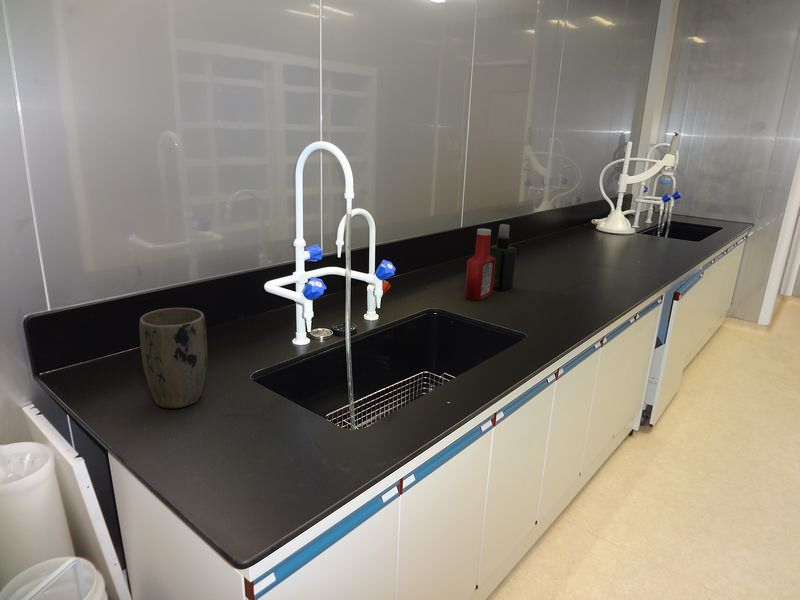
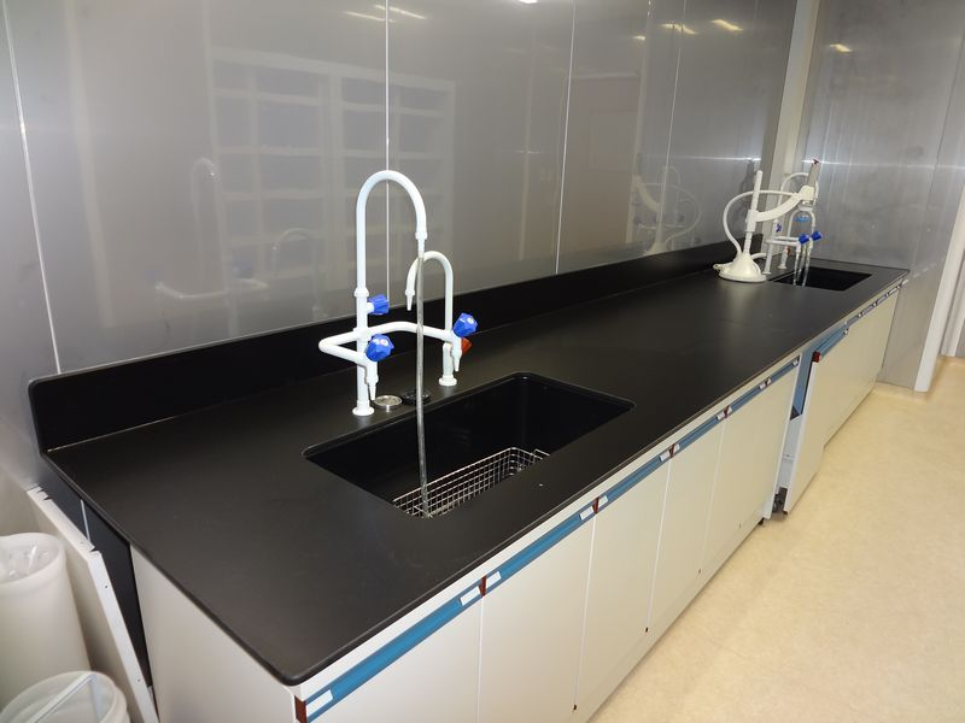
- soap bottle [464,228,496,301]
- spray bottle [490,223,517,292]
- plant pot [138,307,208,409]
